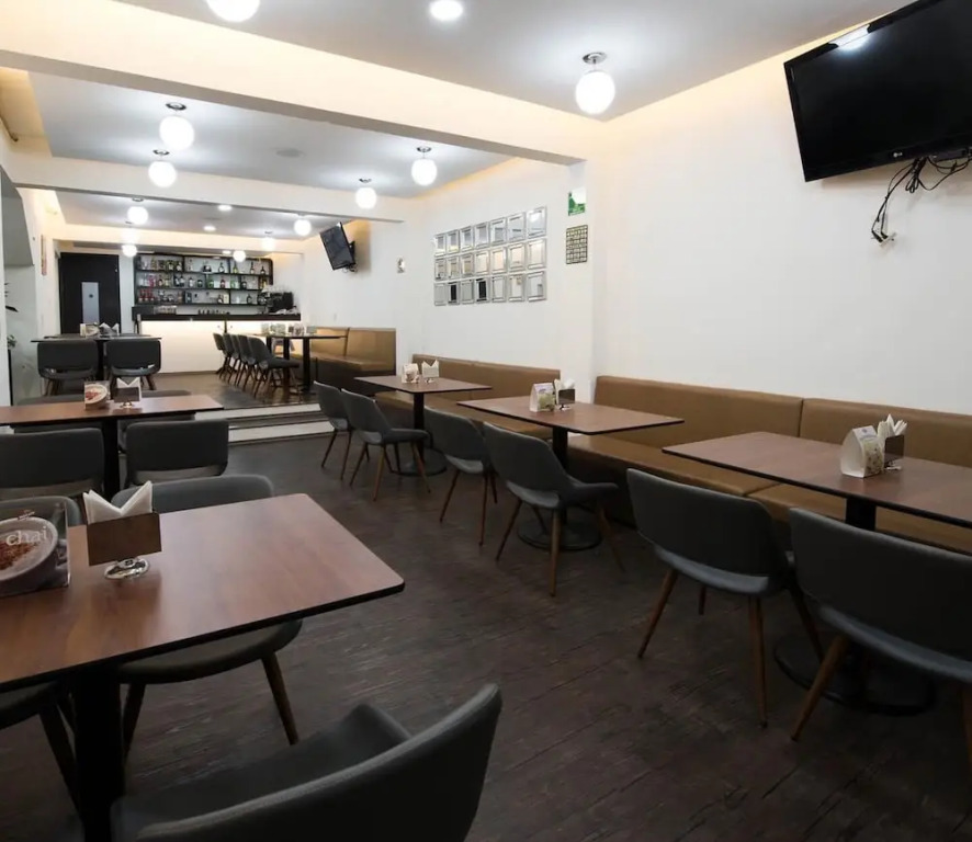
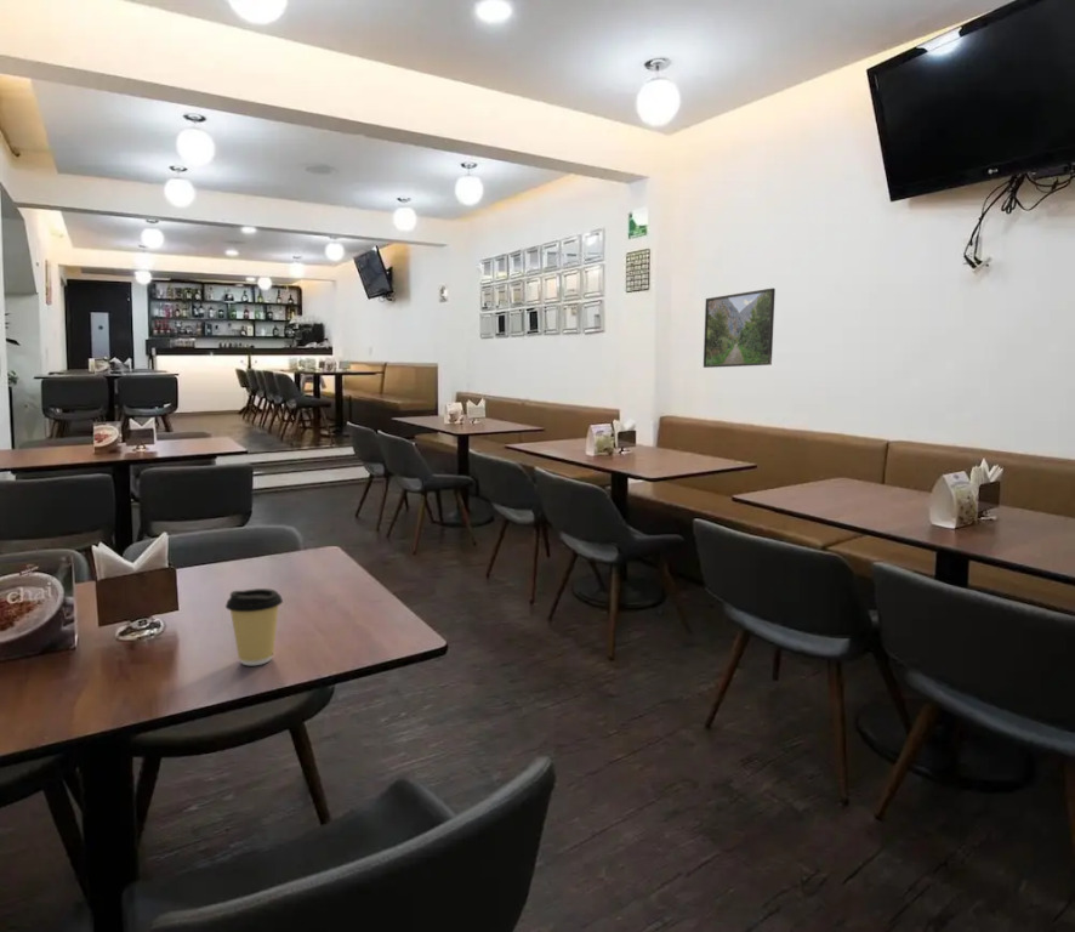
+ coffee cup [224,587,284,666]
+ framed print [703,288,777,369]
